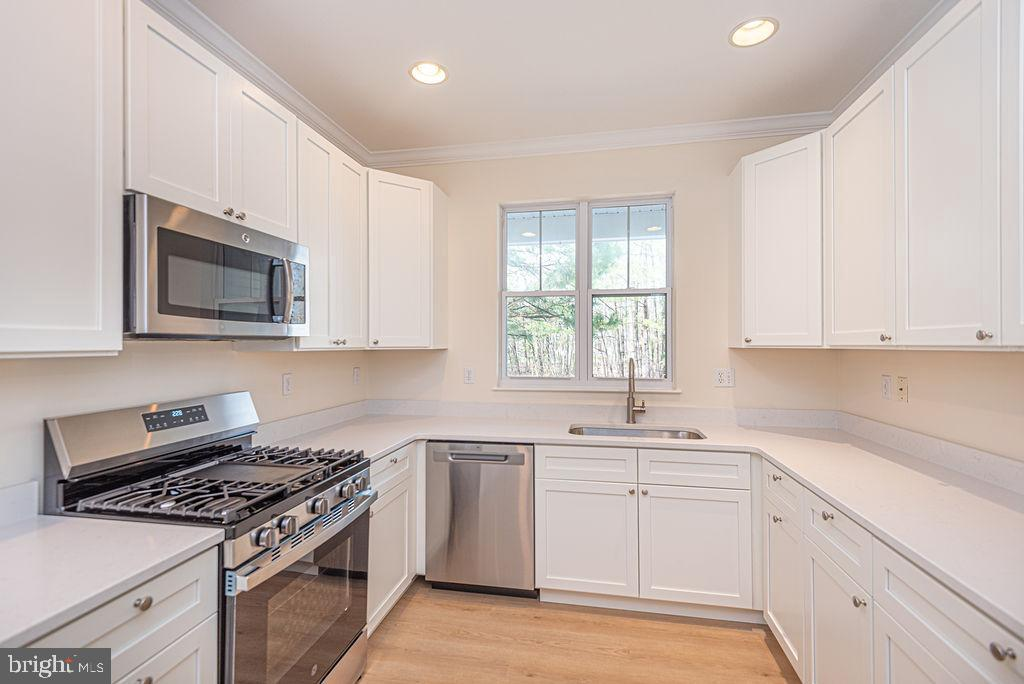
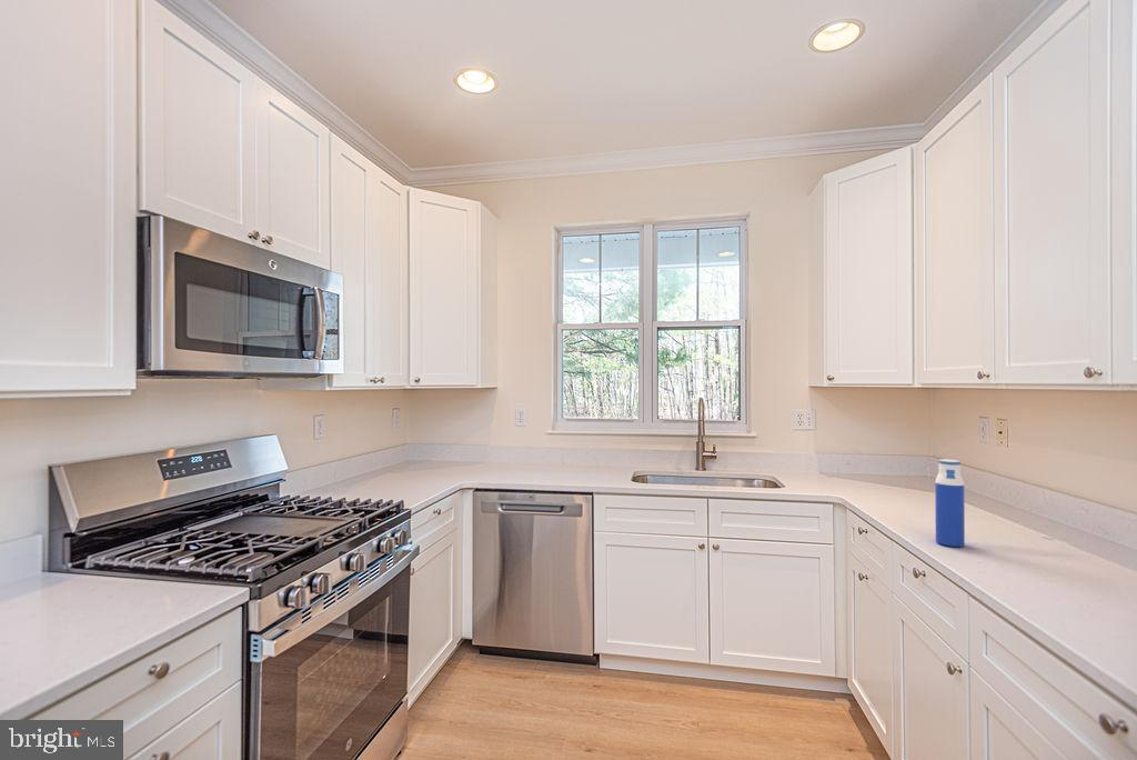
+ water bottle [934,459,966,548]
